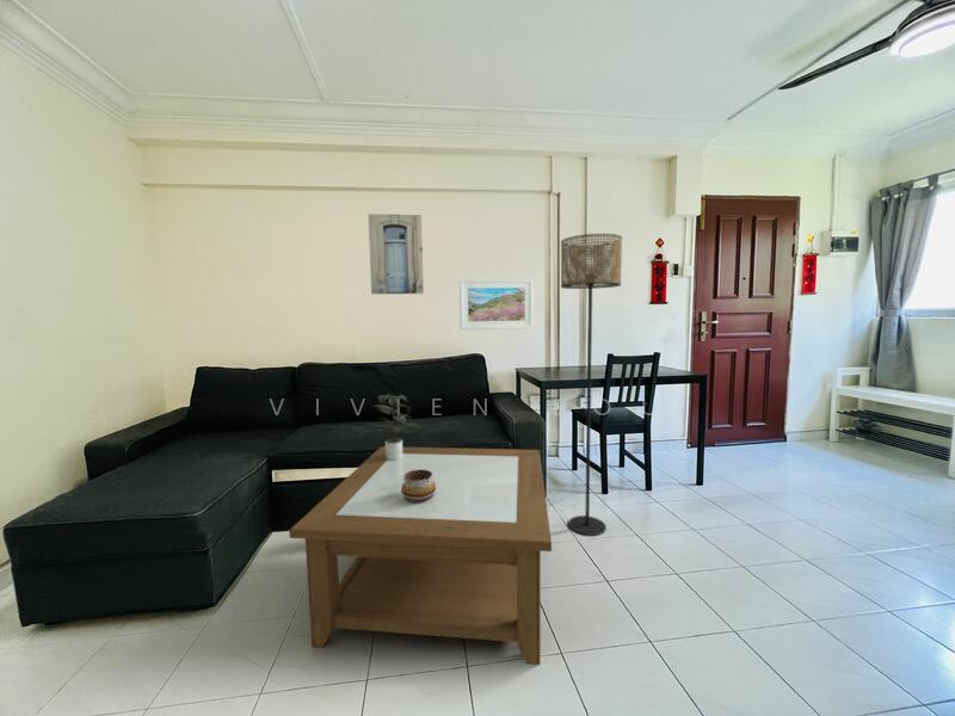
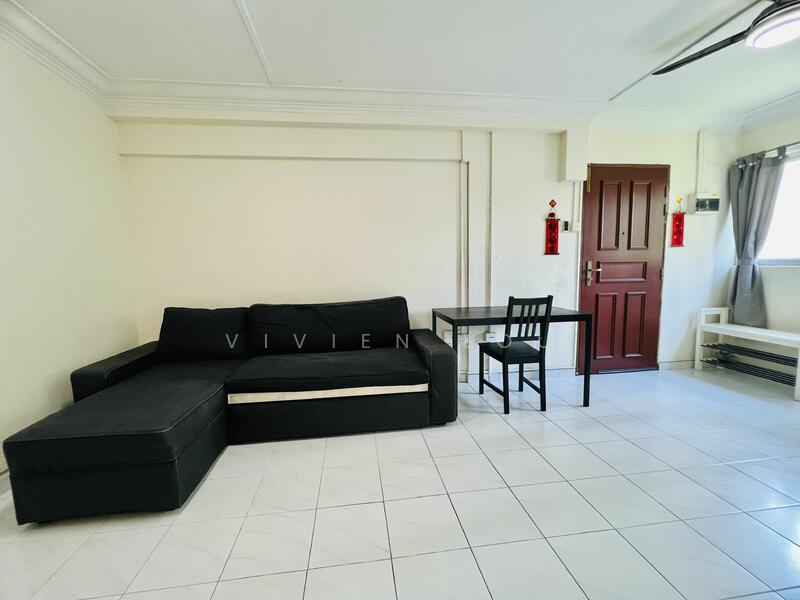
- decorative bowl [401,469,436,502]
- wall art [366,212,425,295]
- potted plant [372,394,421,461]
- coffee table [288,445,553,666]
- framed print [458,278,534,331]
- floor lamp [560,233,623,537]
